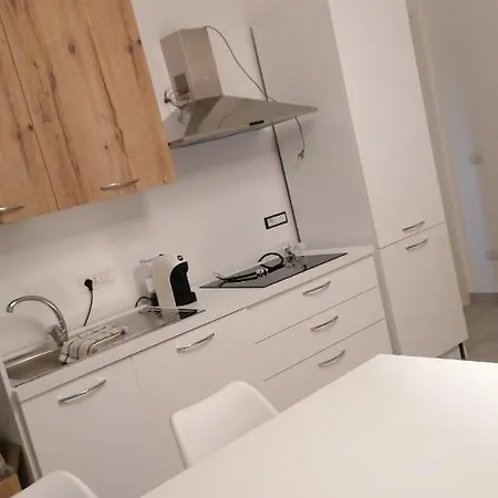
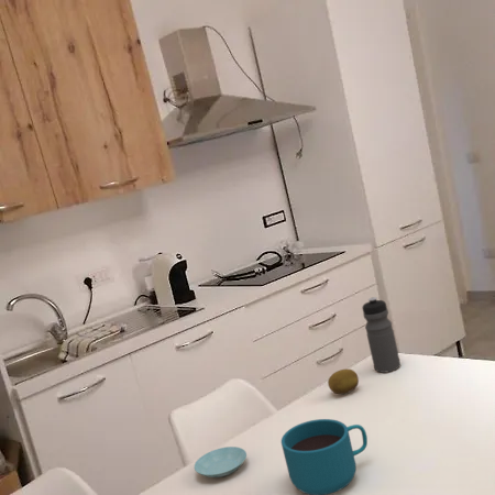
+ water bottle [361,296,402,374]
+ saucer [194,446,248,479]
+ fruit [327,367,360,395]
+ cup [280,418,369,495]
